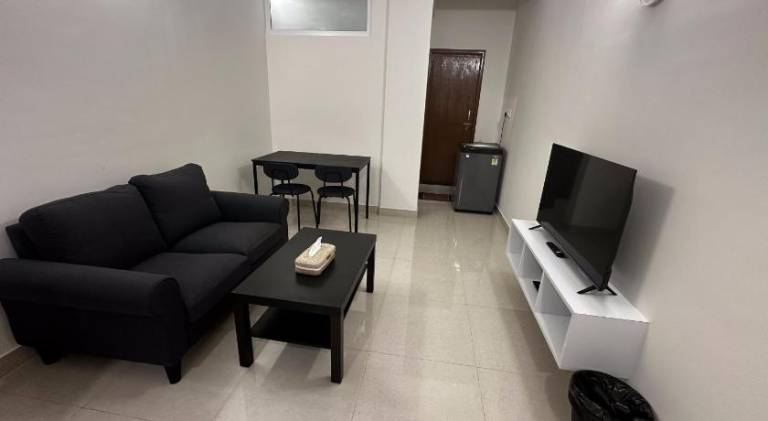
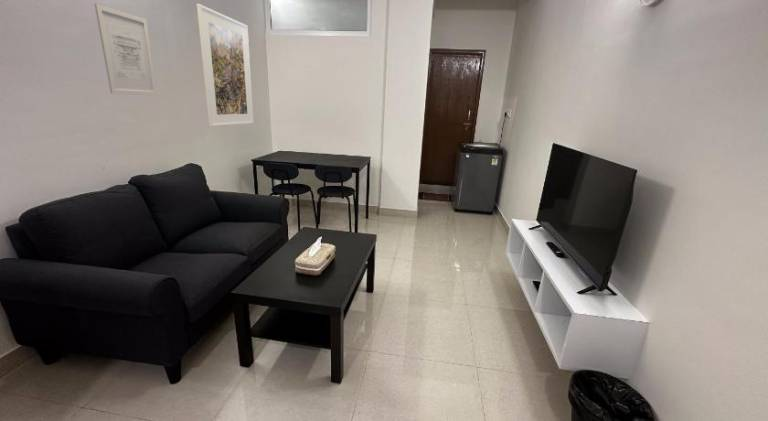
+ wall art [94,3,158,97]
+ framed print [196,3,255,128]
